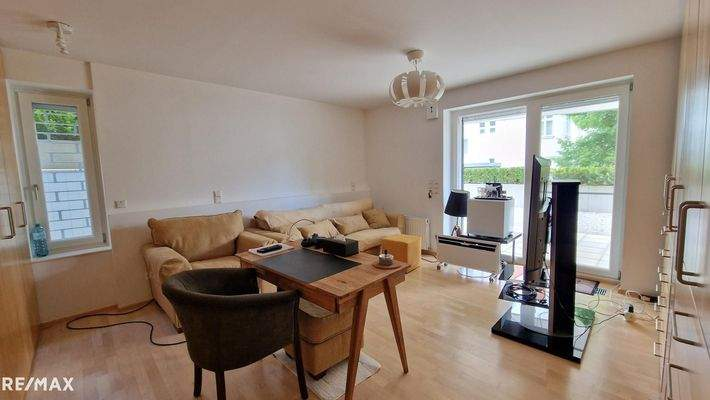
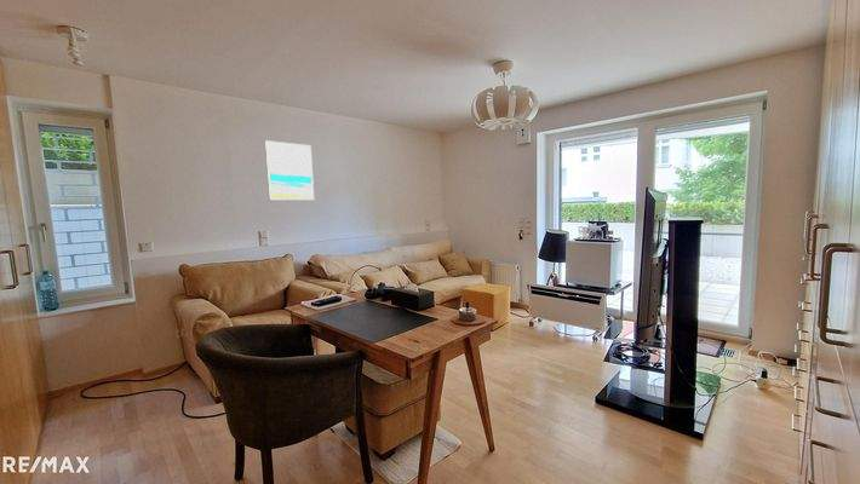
+ wall art [263,139,315,201]
